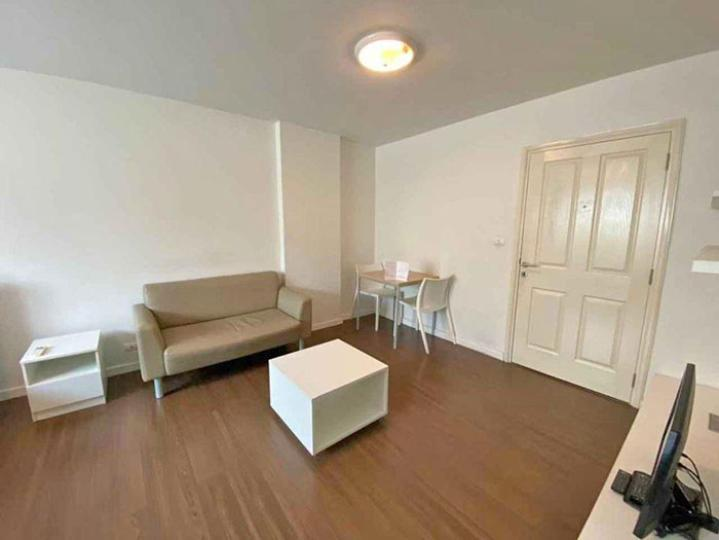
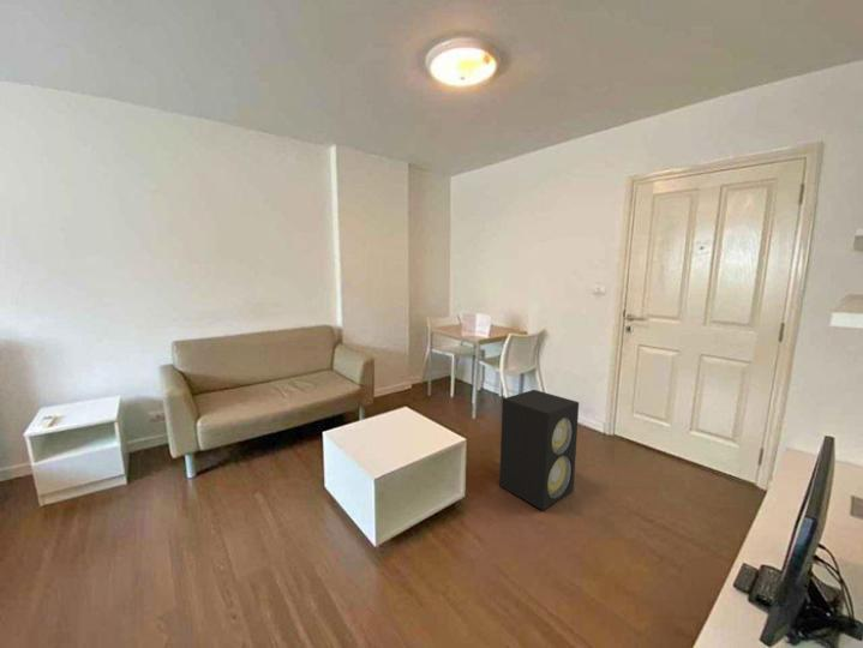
+ speaker [498,389,580,511]
